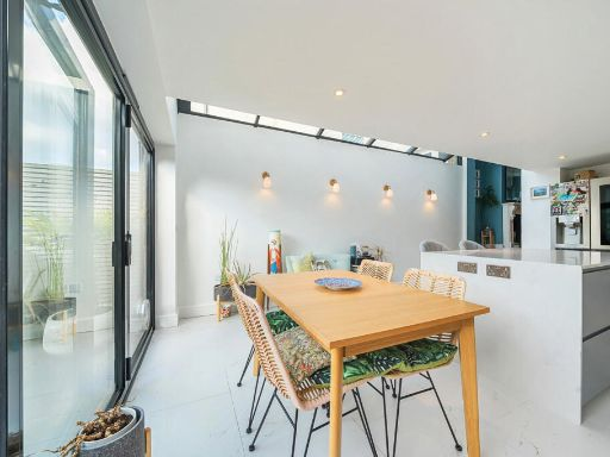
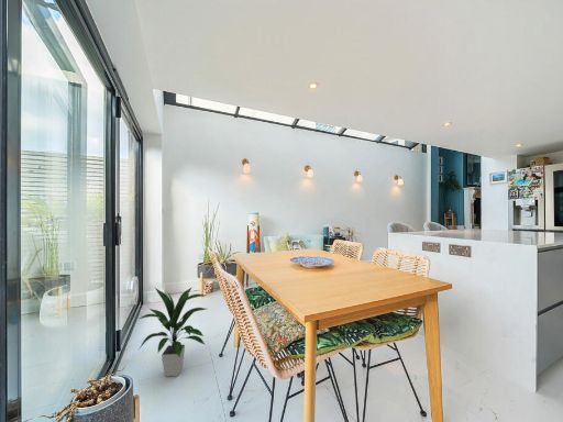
+ indoor plant [139,286,207,378]
